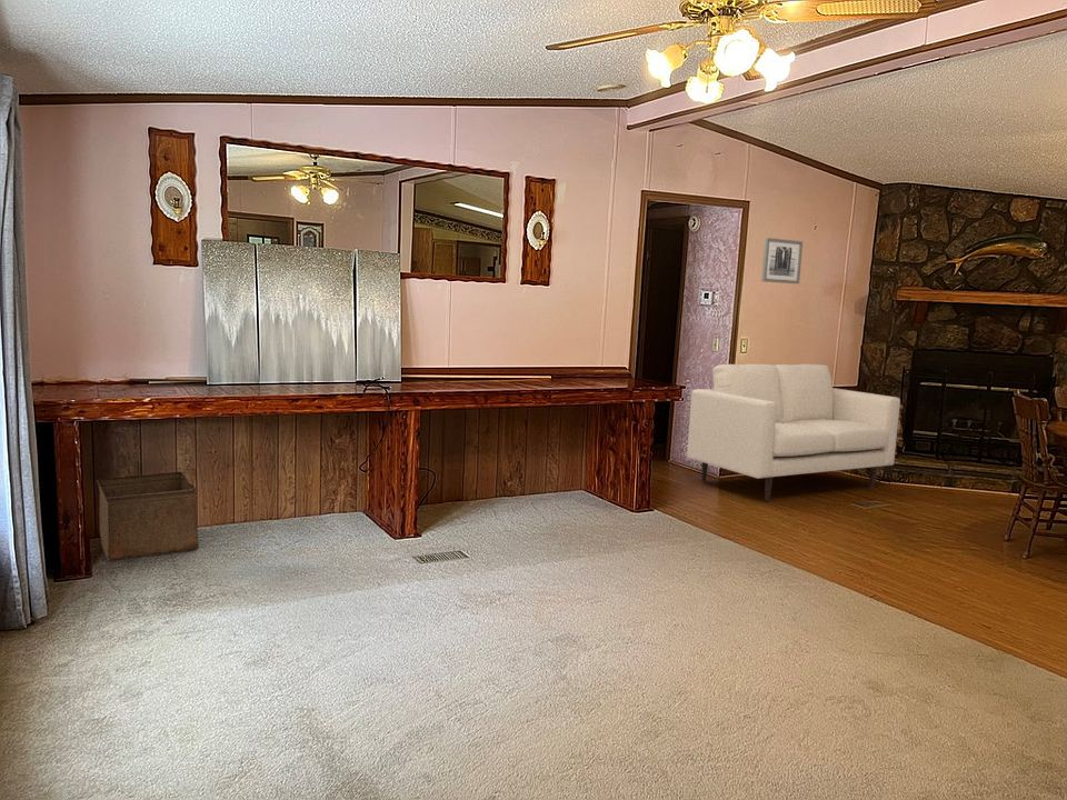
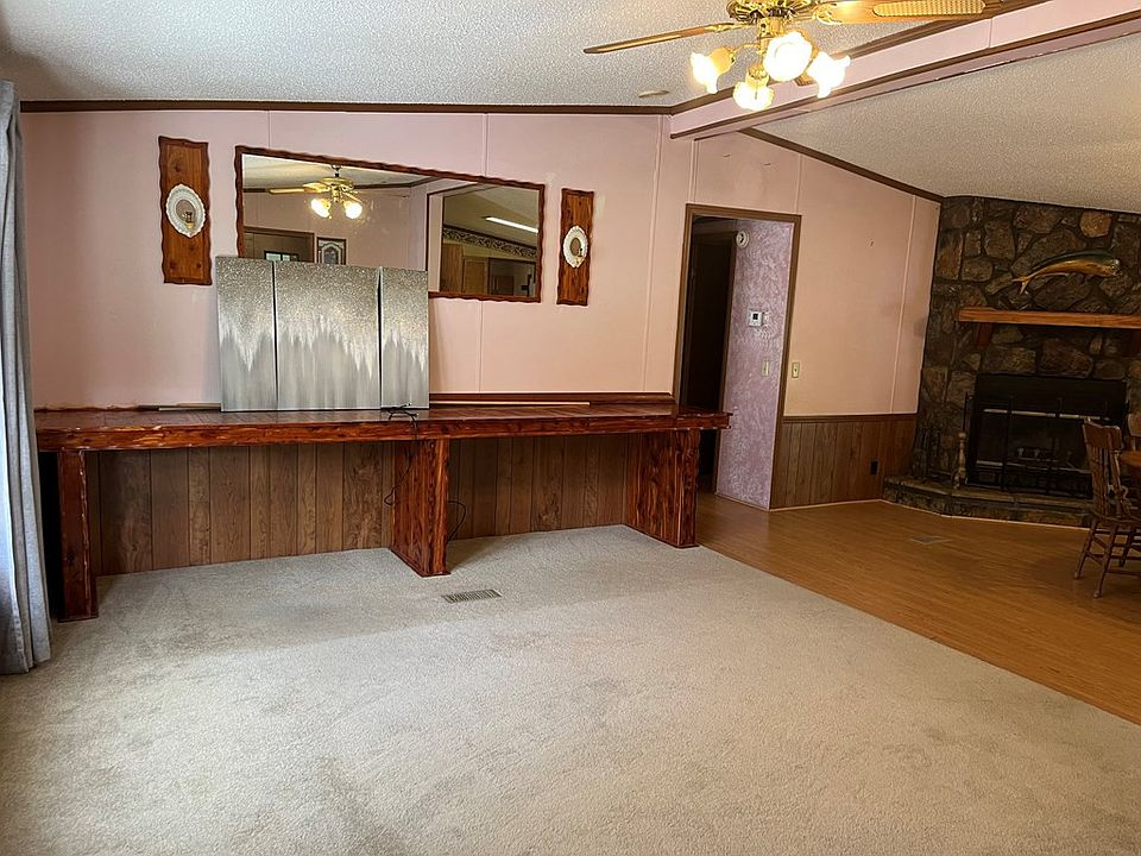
- sofa [686,363,901,502]
- storage bin [97,471,200,561]
- wall art [760,237,804,284]
